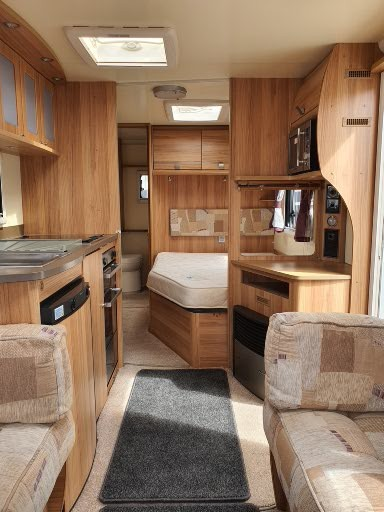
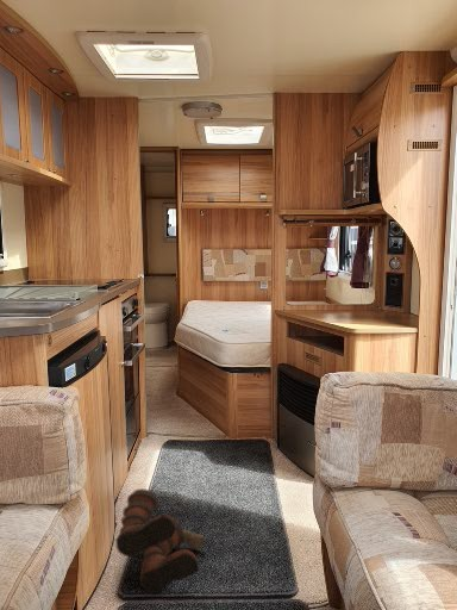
+ boots [114,487,205,595]
